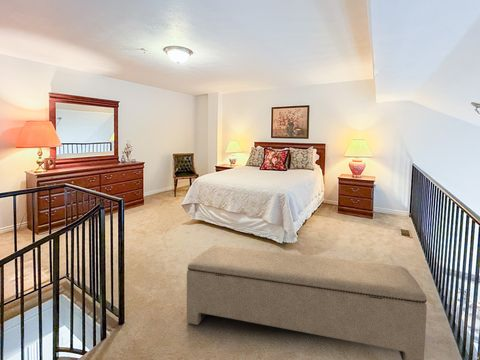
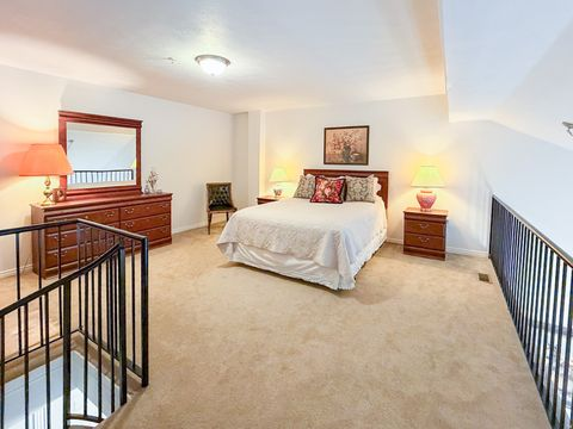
- bench [186,245,428,360]
